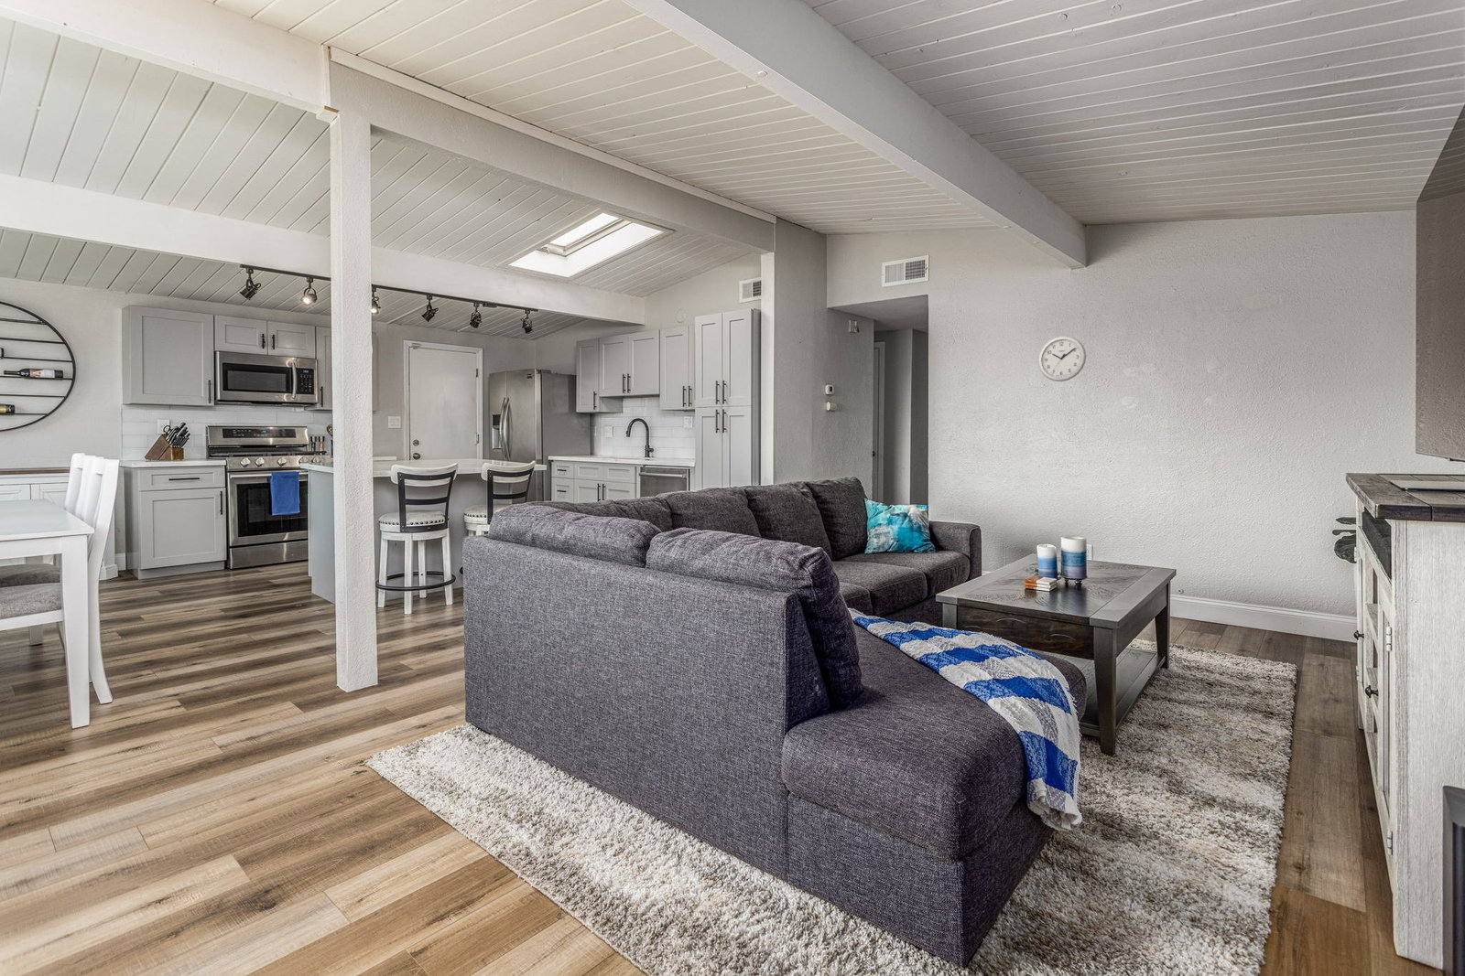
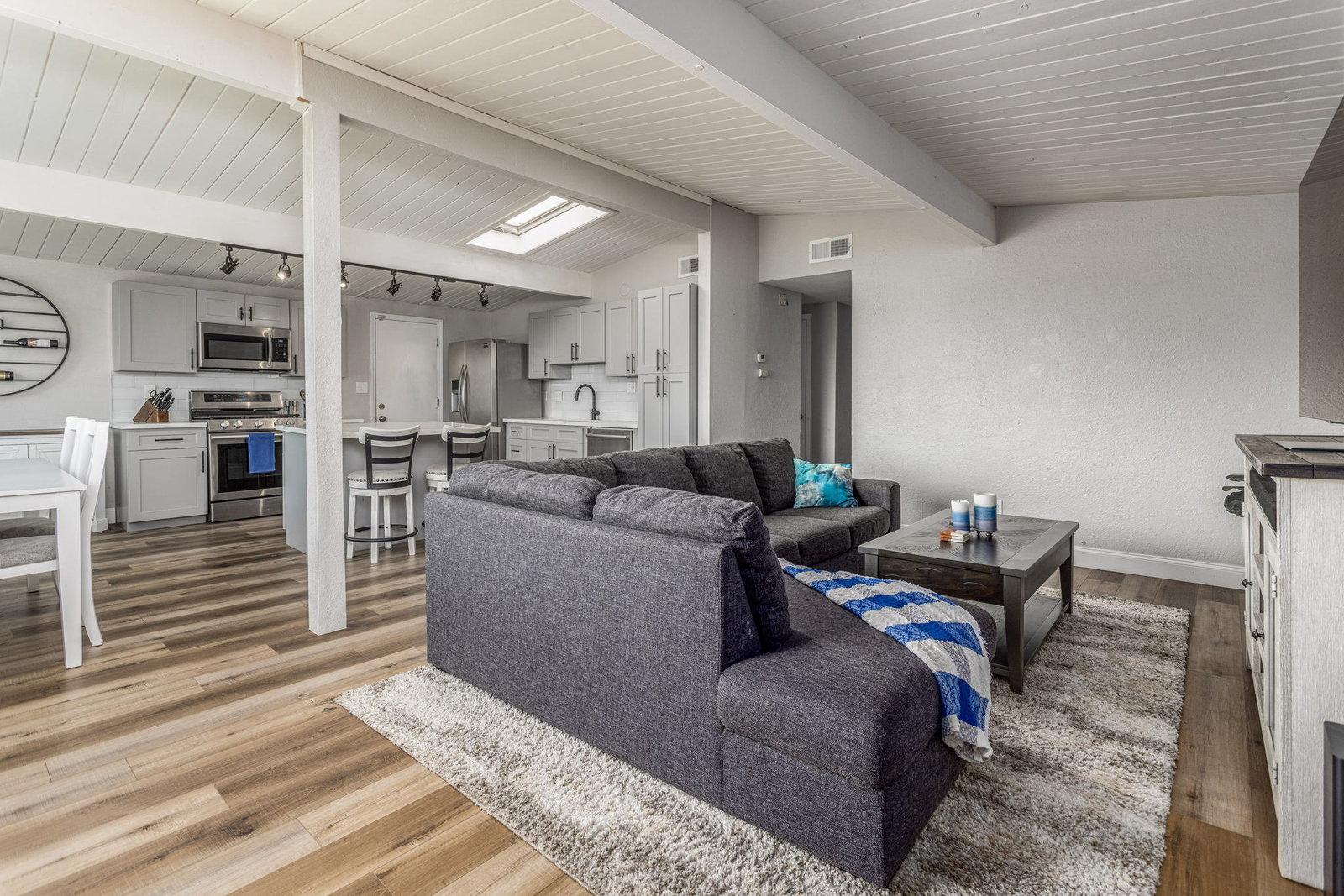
- wall clock [1038,334,1087,382]
